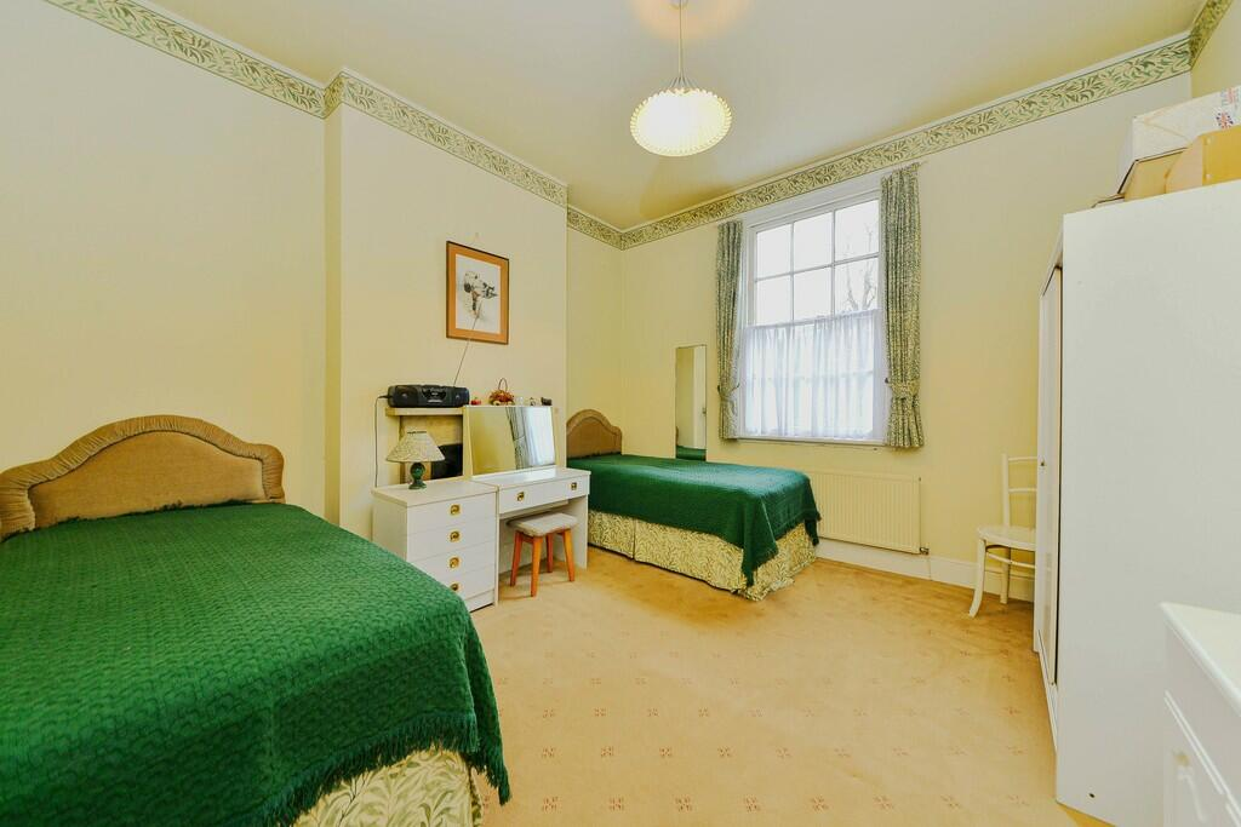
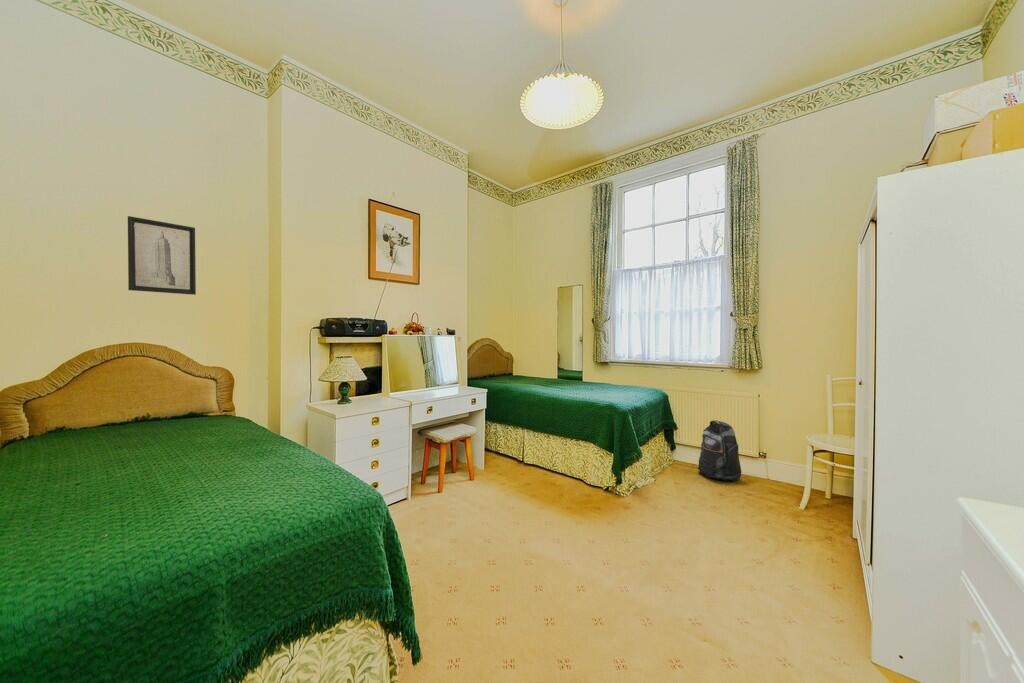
+ backpack [697,419,742,483]
+ wall art [127,215,197,296]
